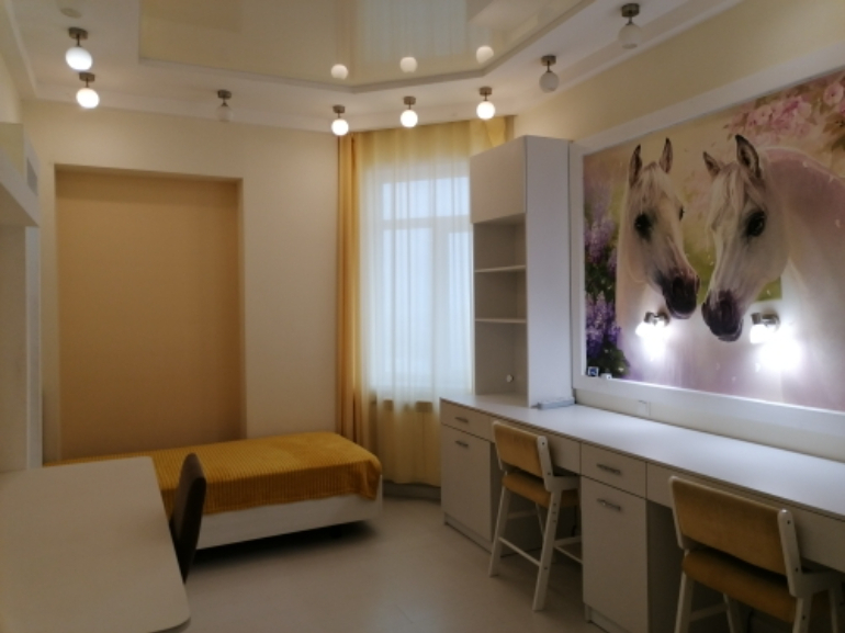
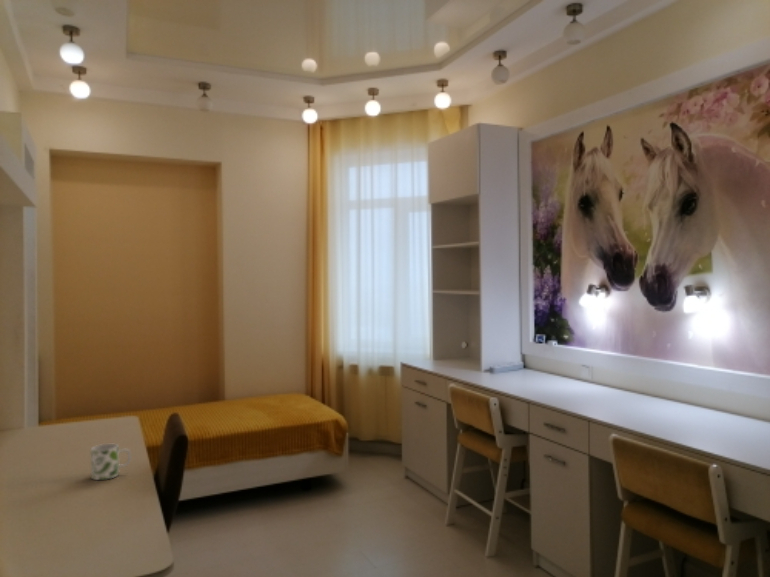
+ mug [90,443,132,481]
